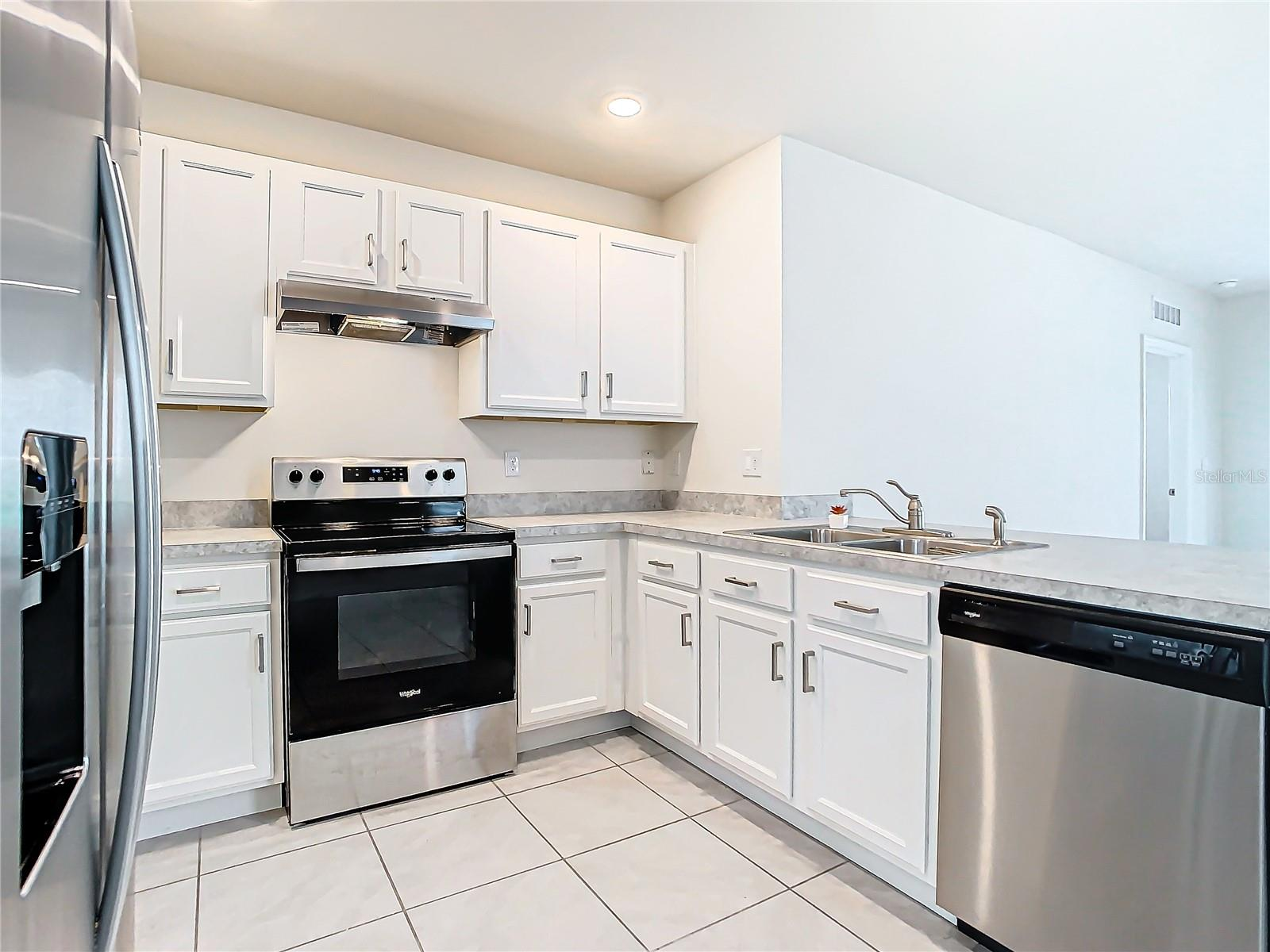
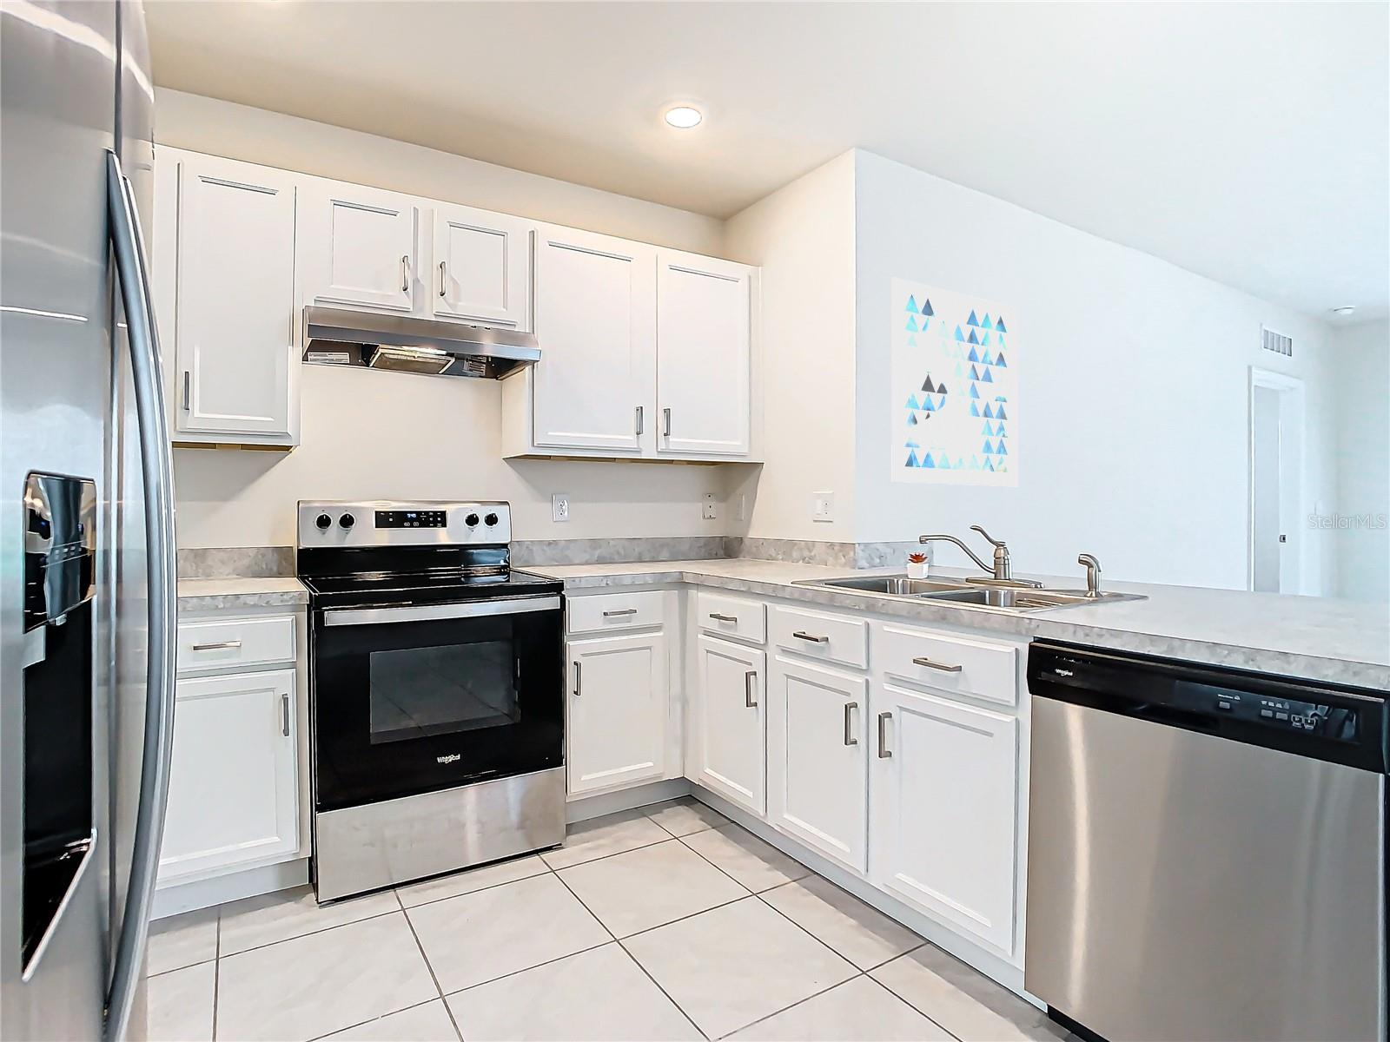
+ wall art [891,276,1018,487]
